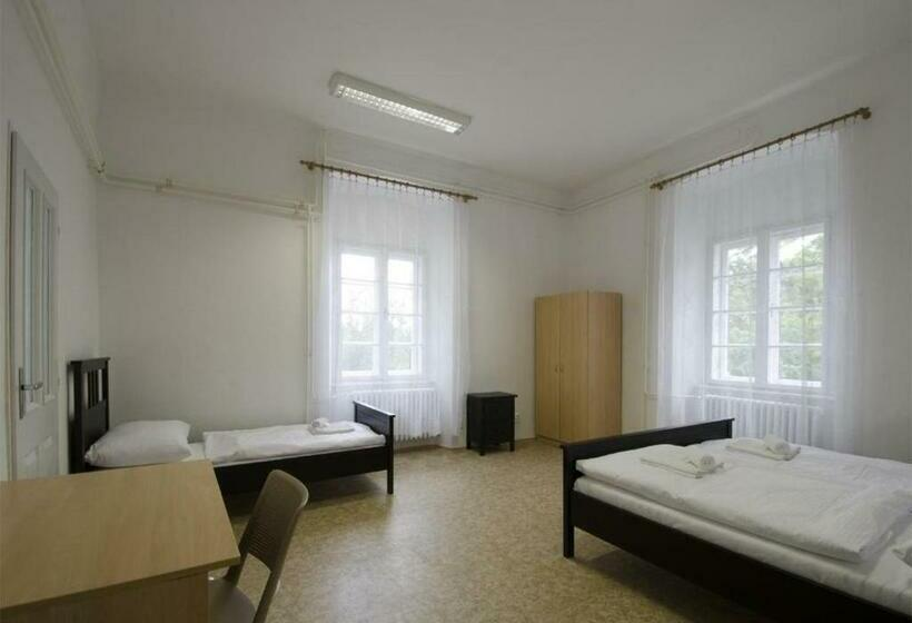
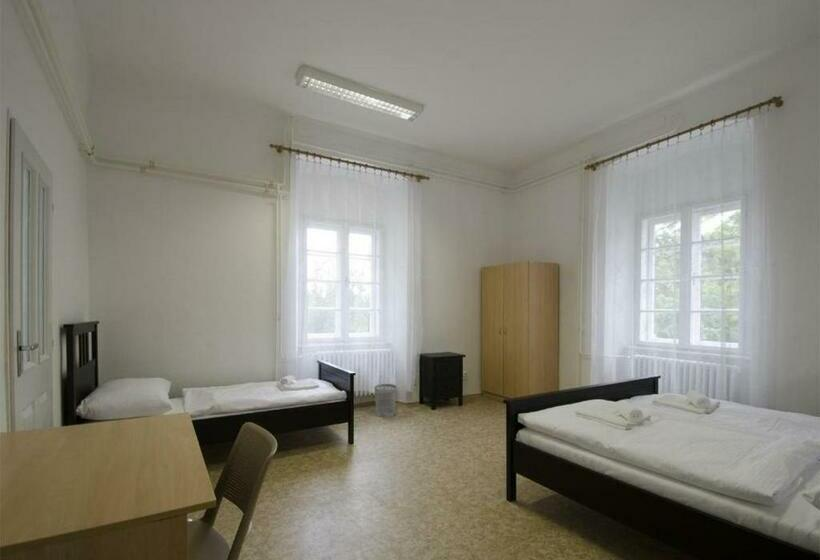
+ wastebasket [373,383,398,418]
